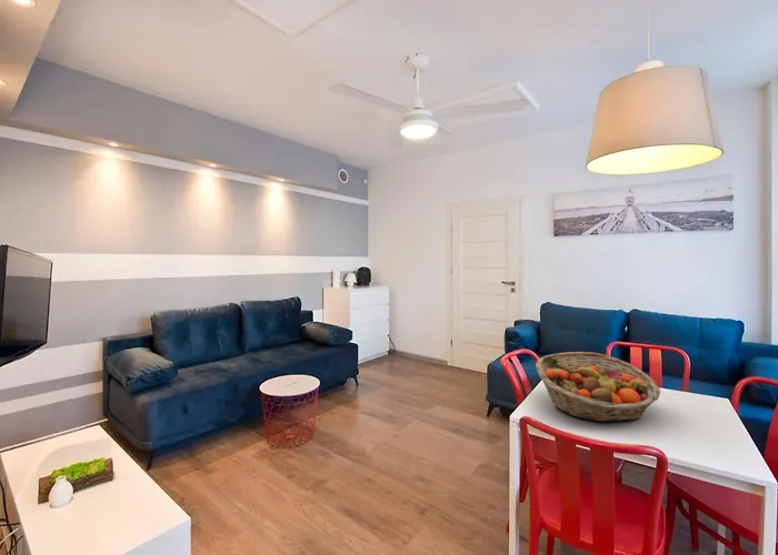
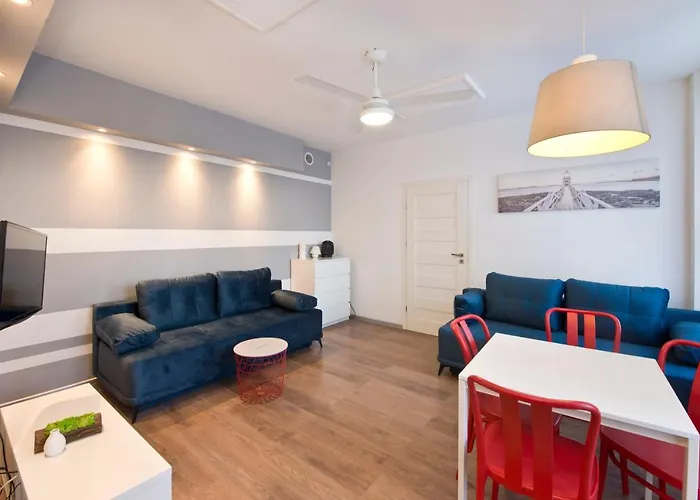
- fruit basket [535,351,661,423]
